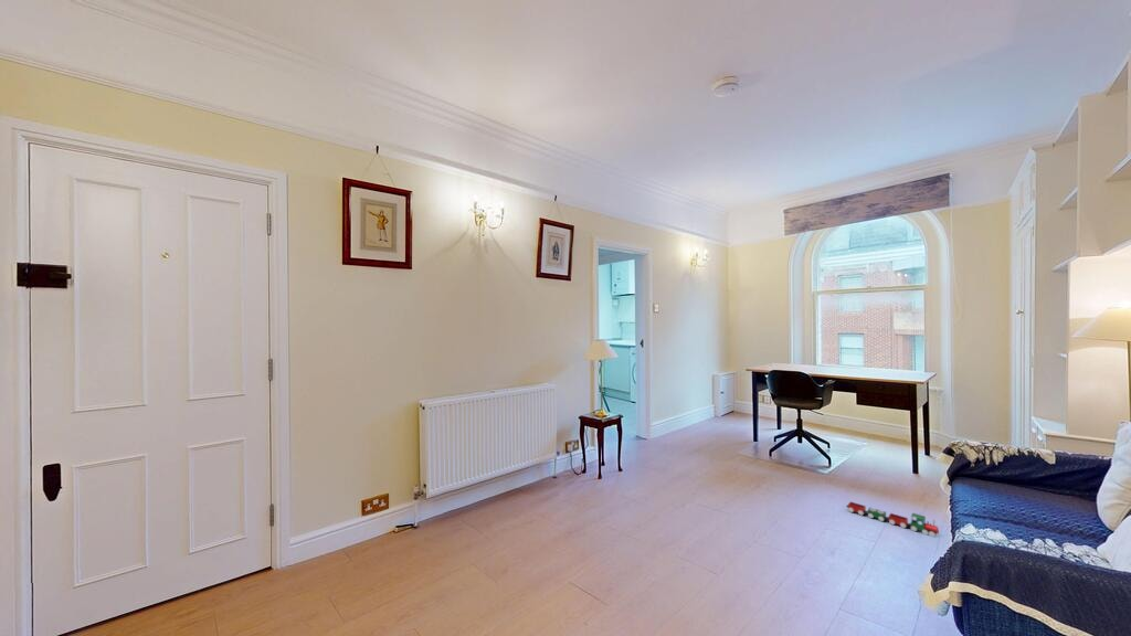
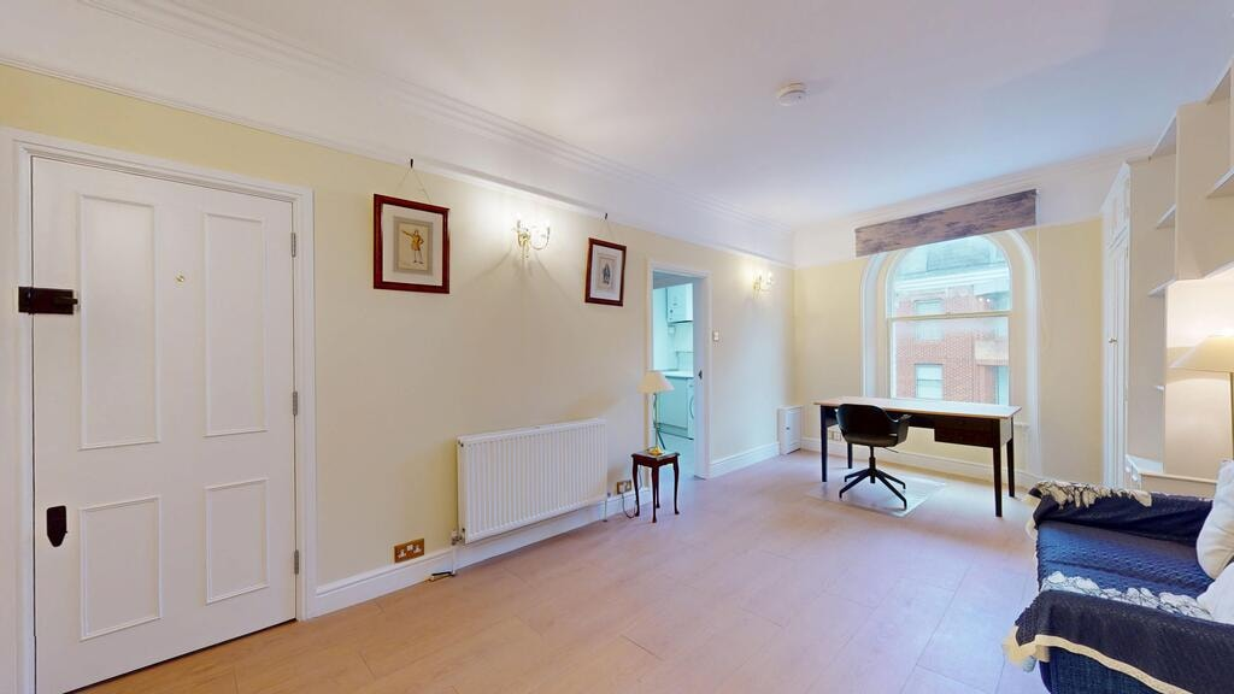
- toy train [845,500,940,538]
